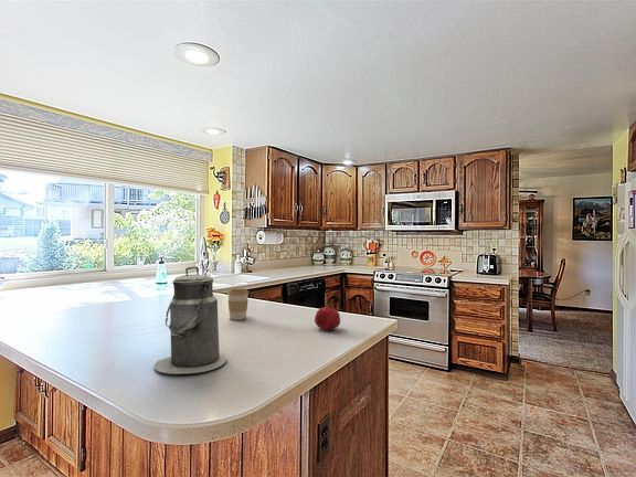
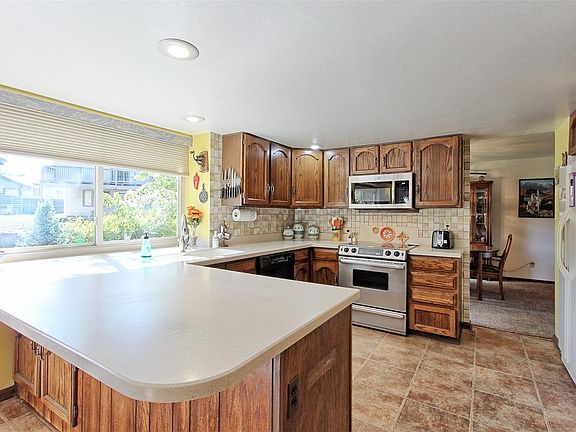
- fruit [314,303,341,331]
- canister [153,266,227,375]
- coffee cup [226,288,250,321]
